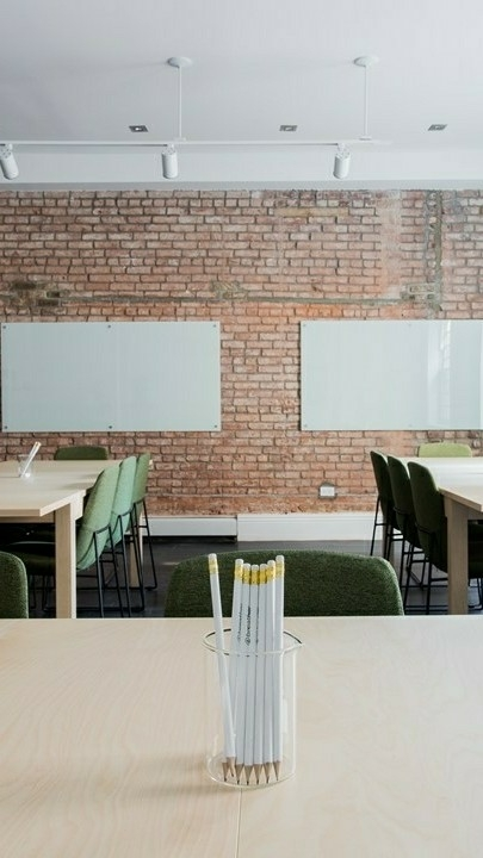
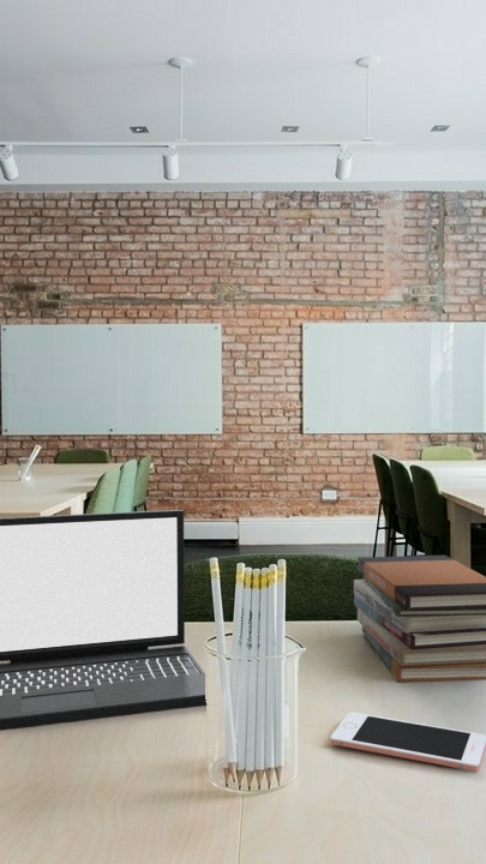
+ book stack [353,554,486,683]
+ laptop [0,509,208,731]
+ cell phone [329,712,486,773]
